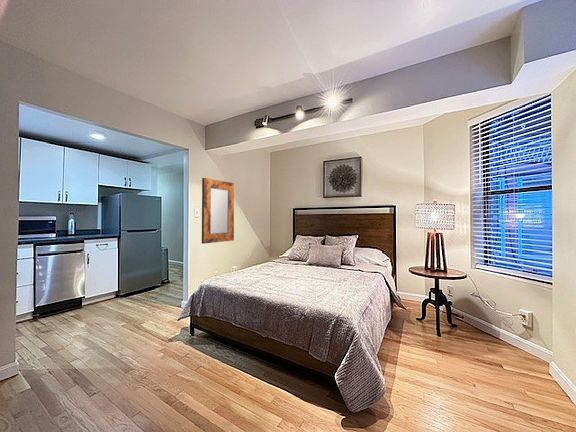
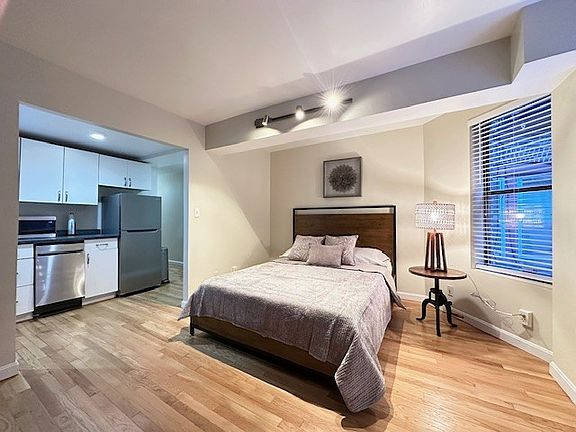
- home mirror [201,177,235,245]
